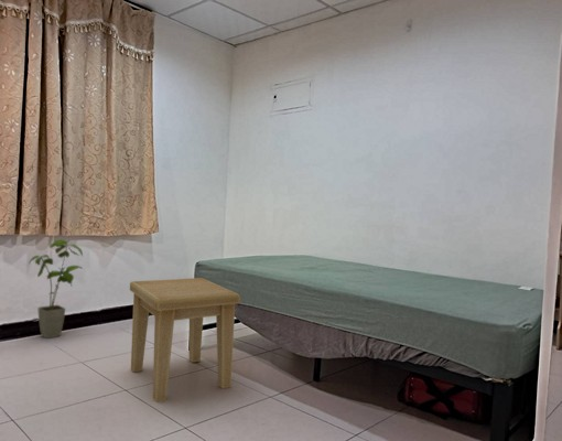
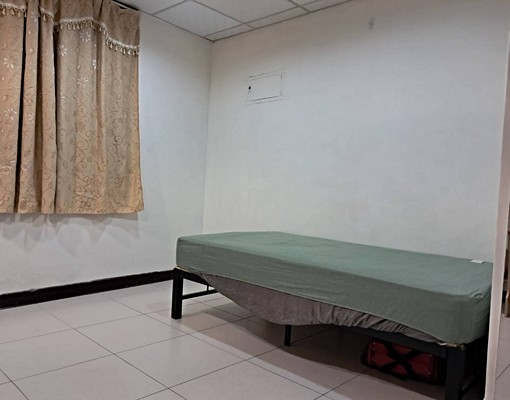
- house plant [28,238,84,340]
- side table [129,277,241,402]
